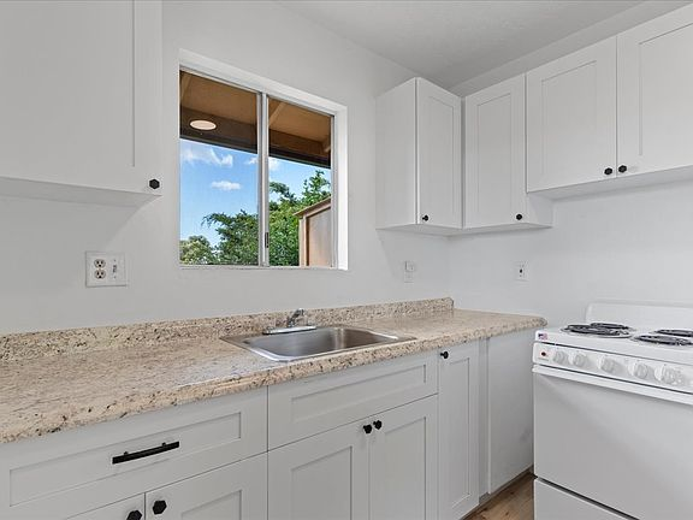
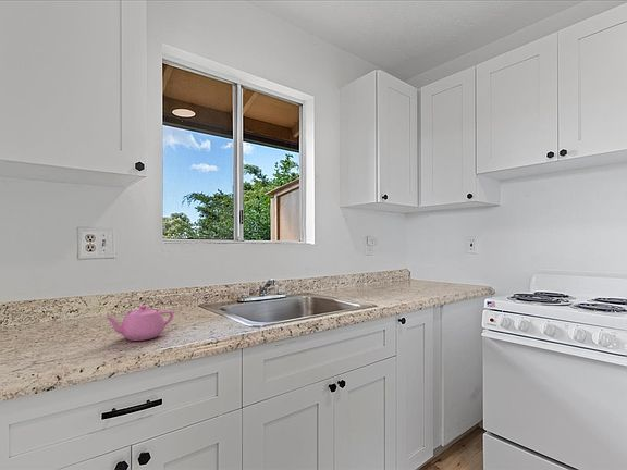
+ teapot [104,304,174,342]
